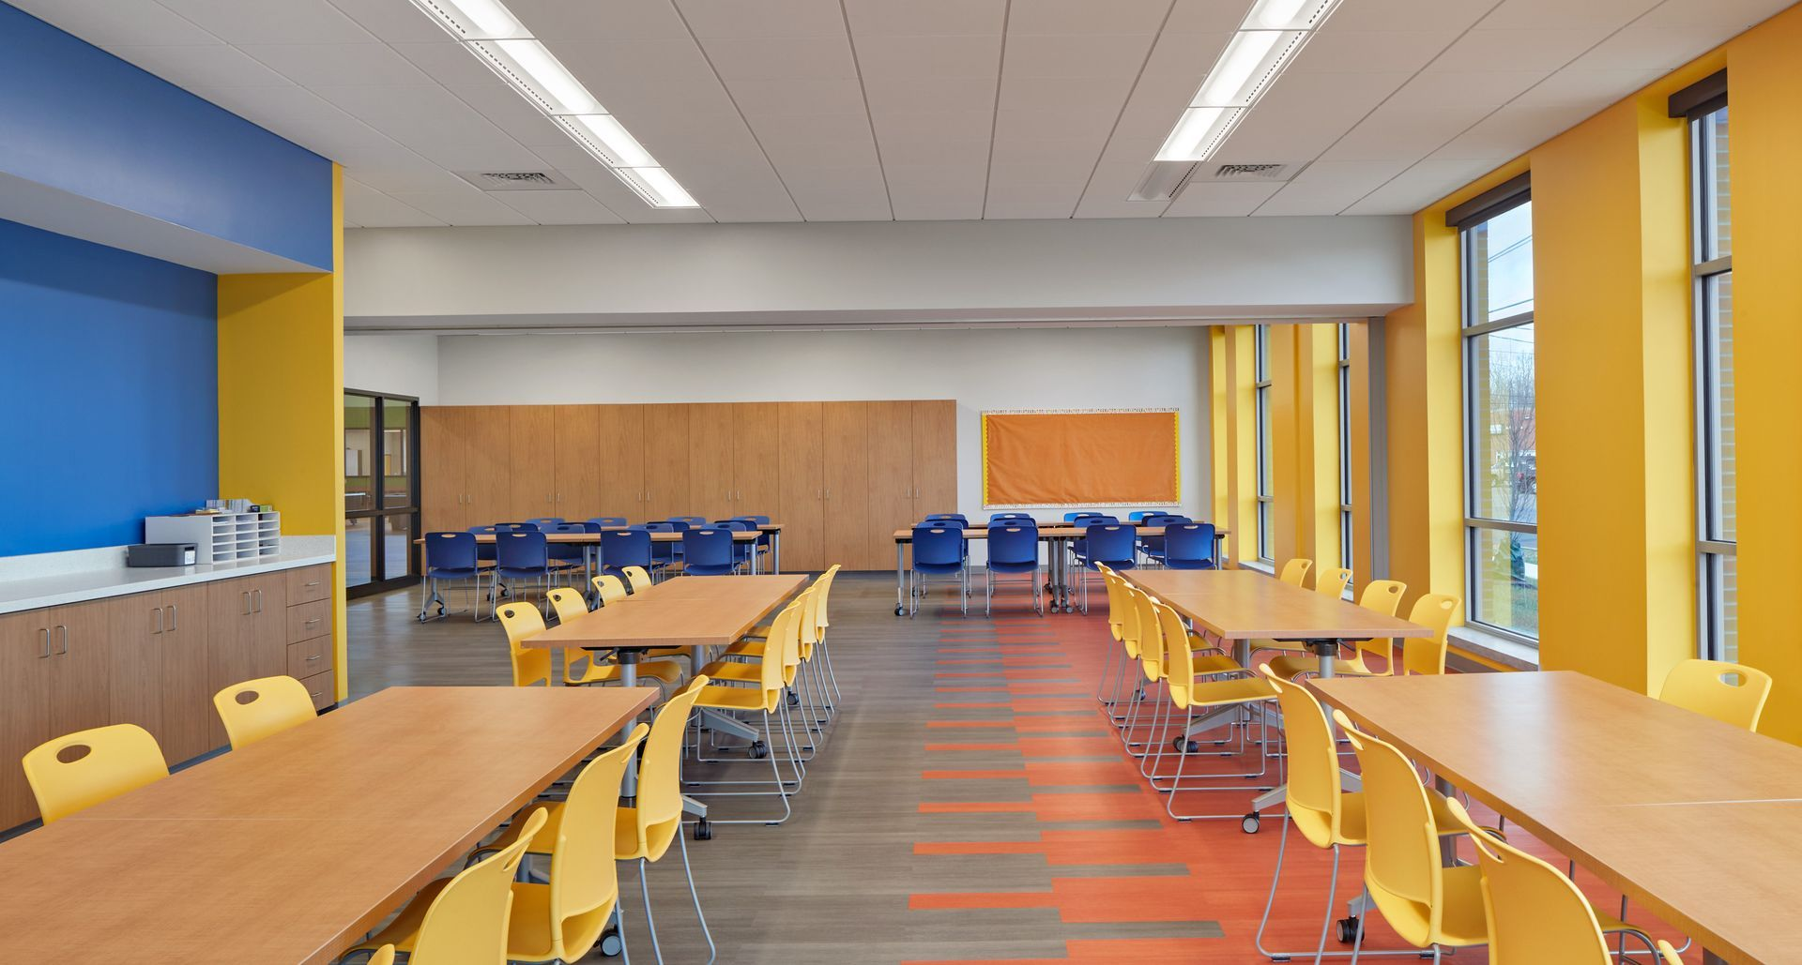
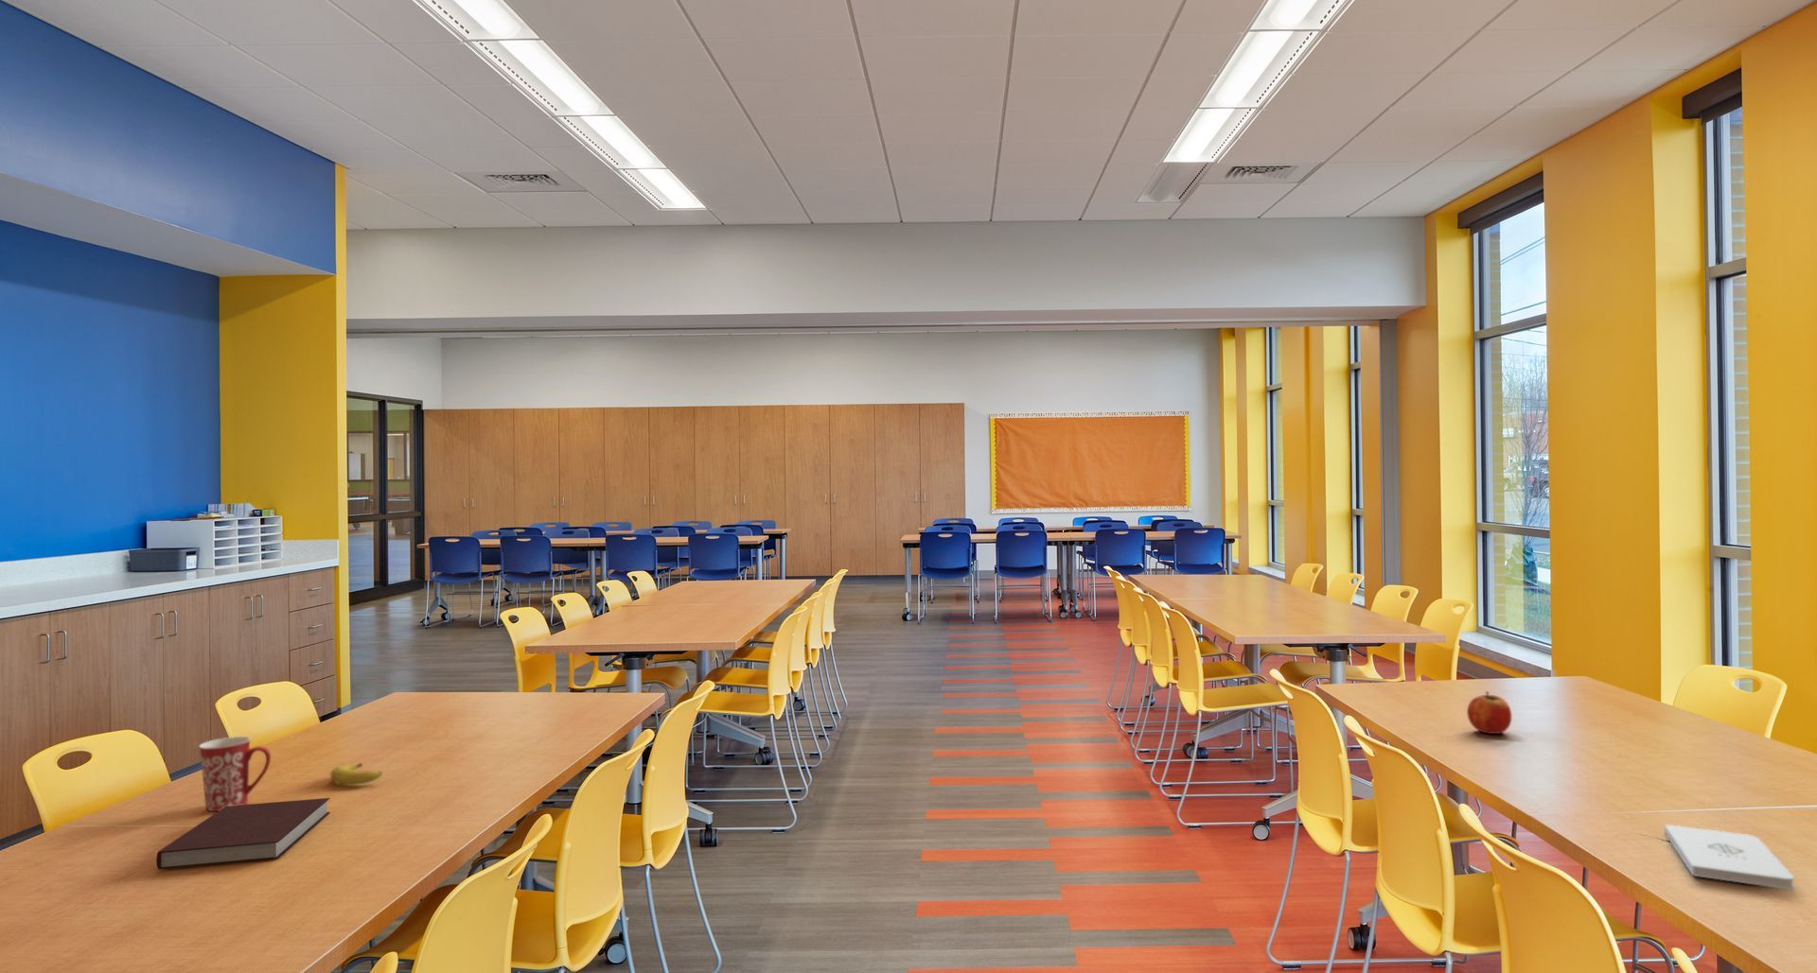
+ fruit [329,762,382,786]
+ notebook [155,798,332,870]
+ apple [1466,691,1512,735]
+ notepad [1663,824,1795,890]
+ mug [198,735,272,812]
